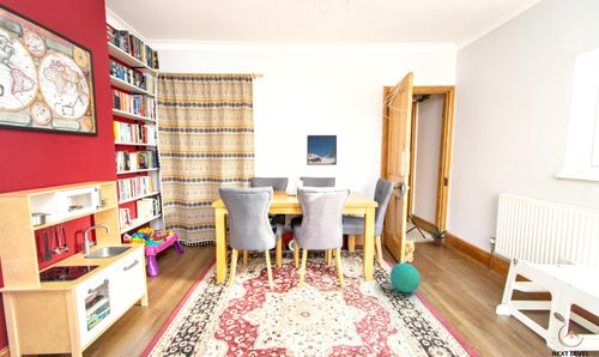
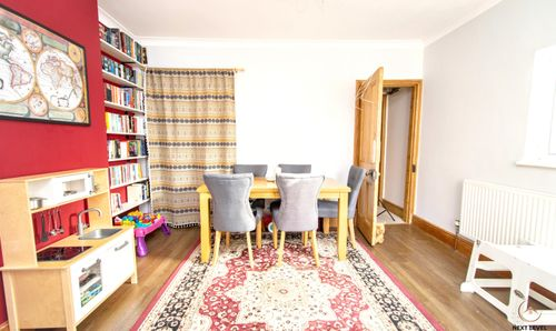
- ball [389,261,422,294]
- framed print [305,134,338,167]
- potted plant [428,224,453,247]
